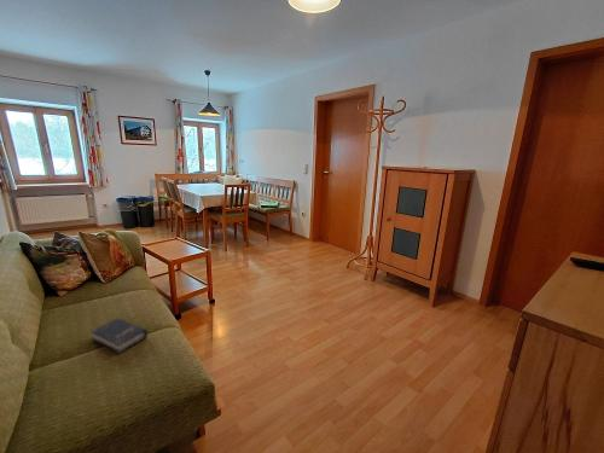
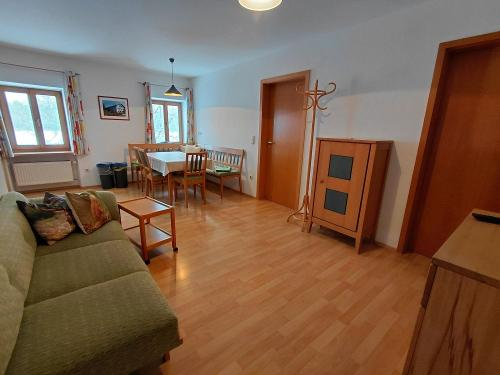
- hardback book [89,316,149,355]
